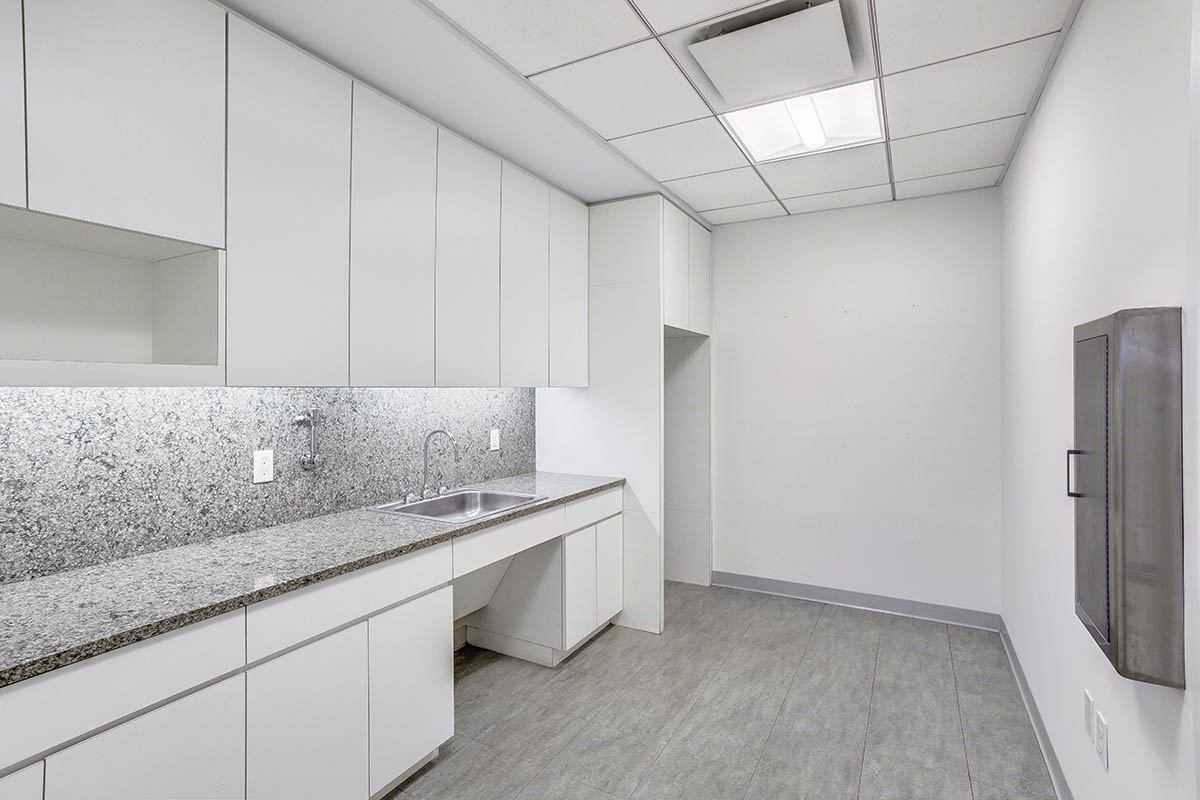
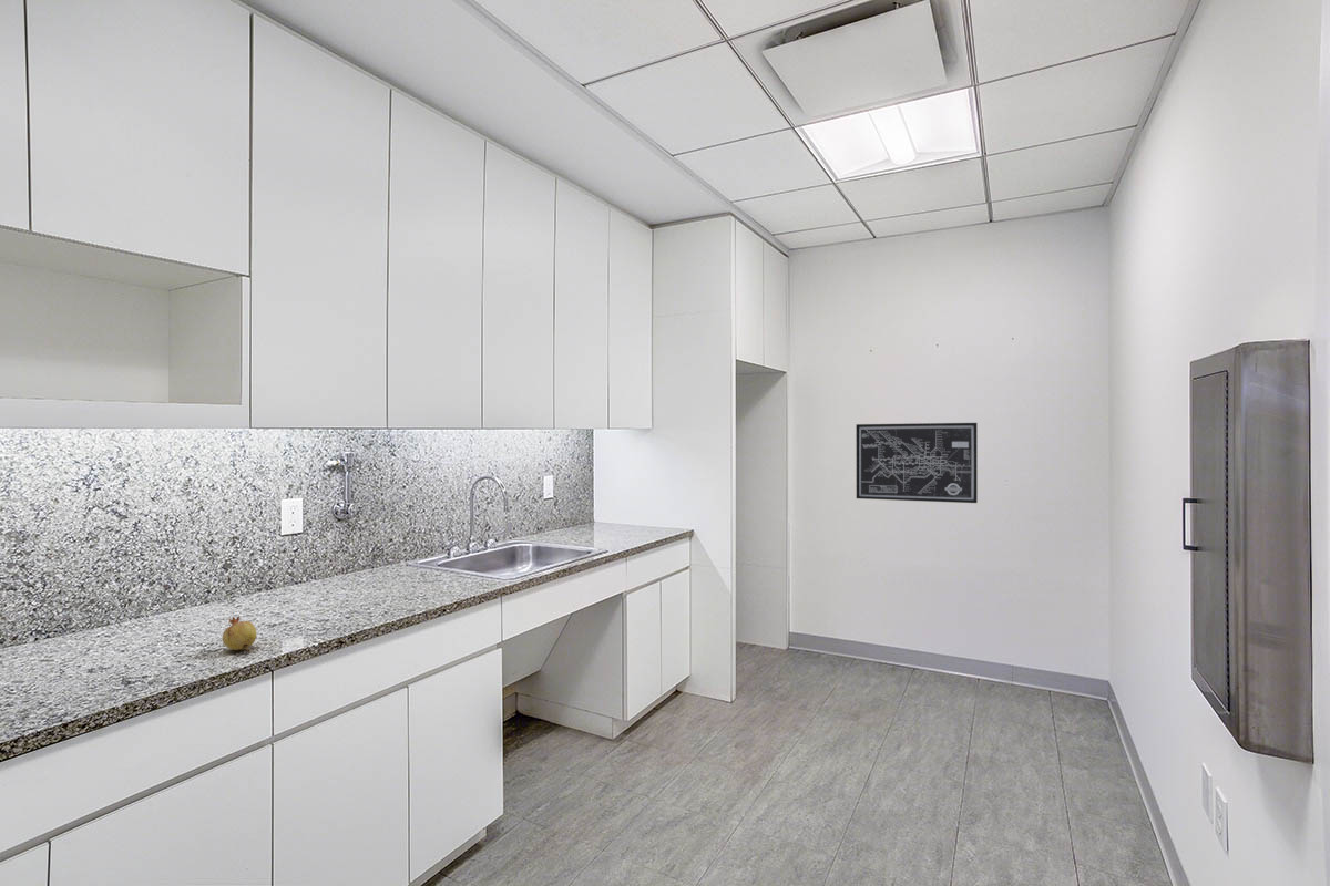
+ wall art [855,422,979,504]
+ fruit [222,615,258,653]
